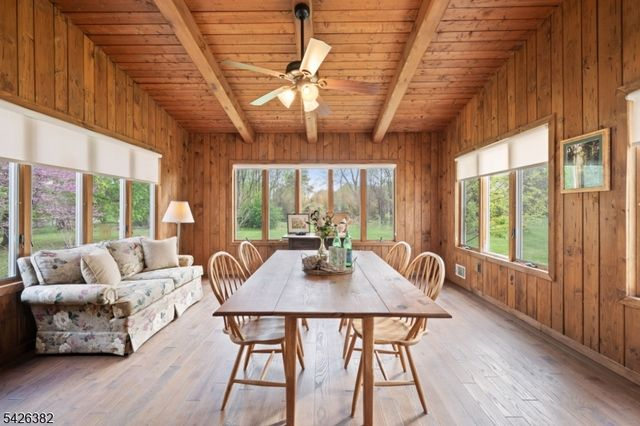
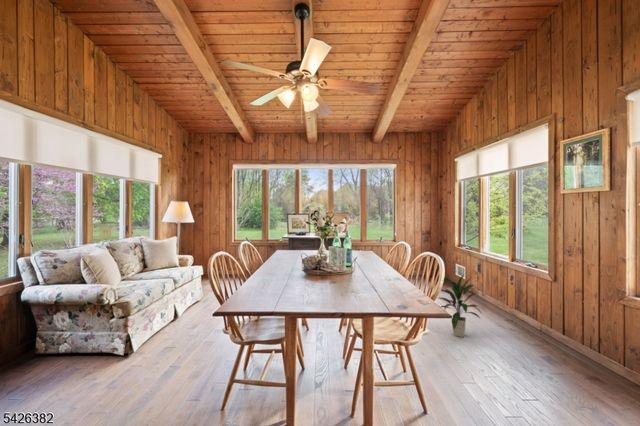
+ indoor plant [438,273,483,338]
